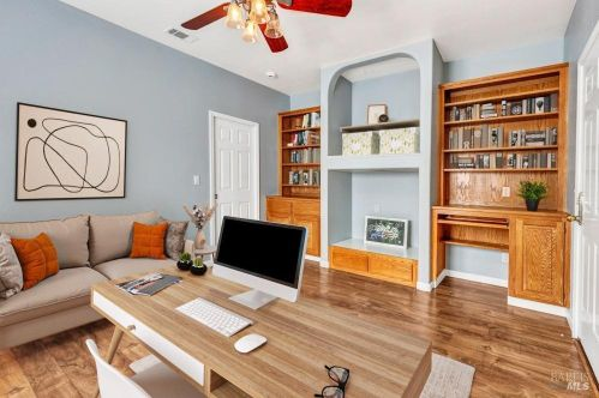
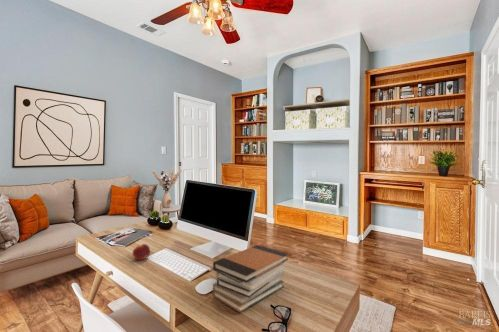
+ book stack [212,244,289,313]
+ apple [131,243,151,261]
